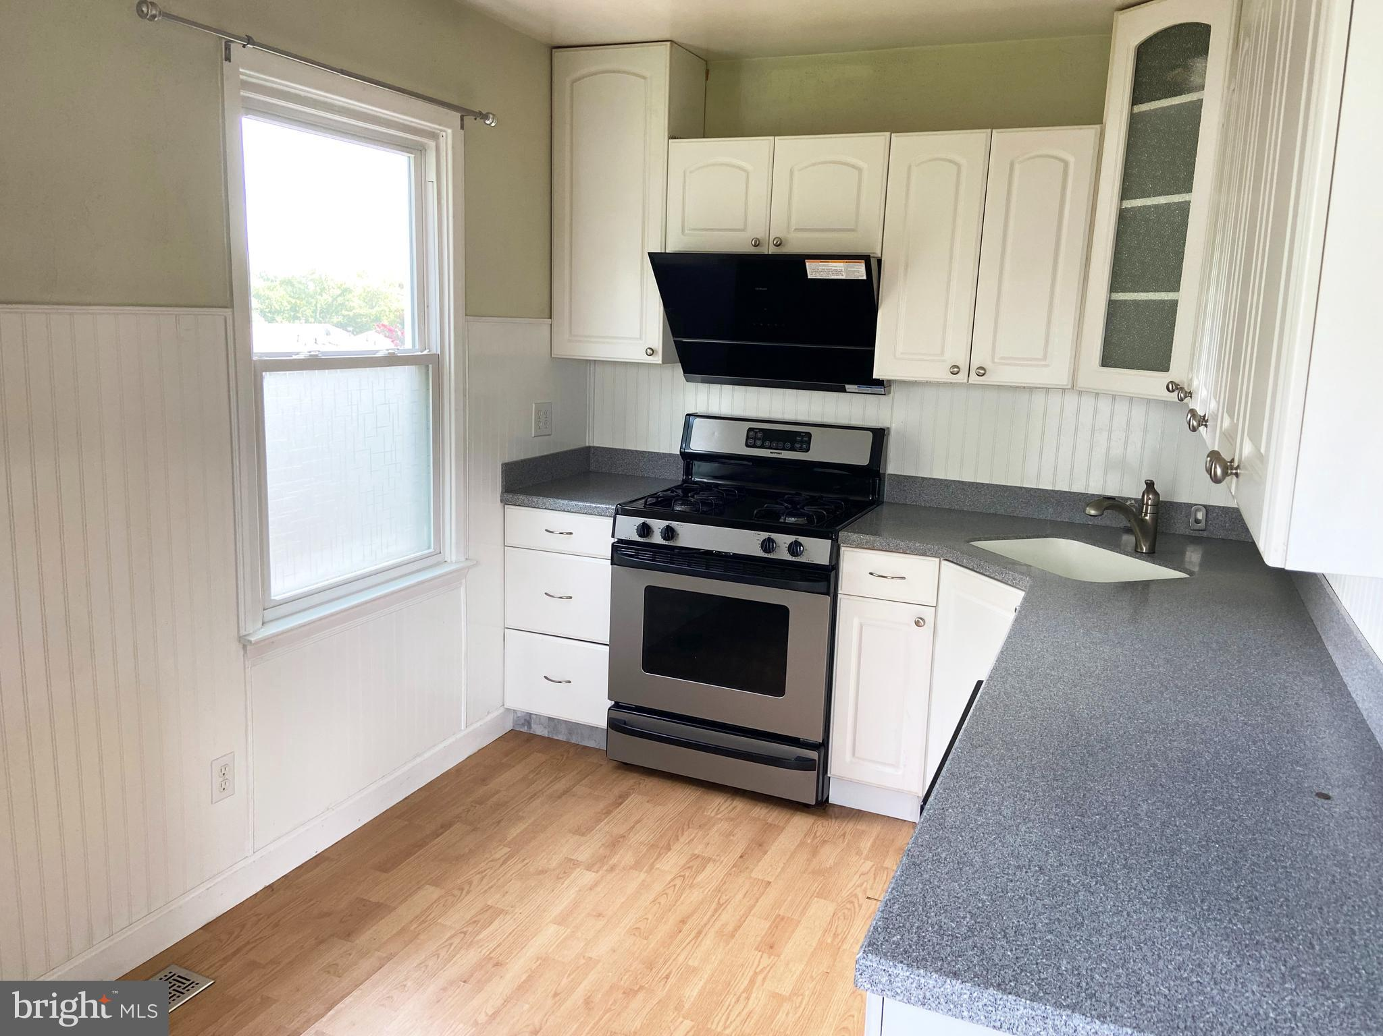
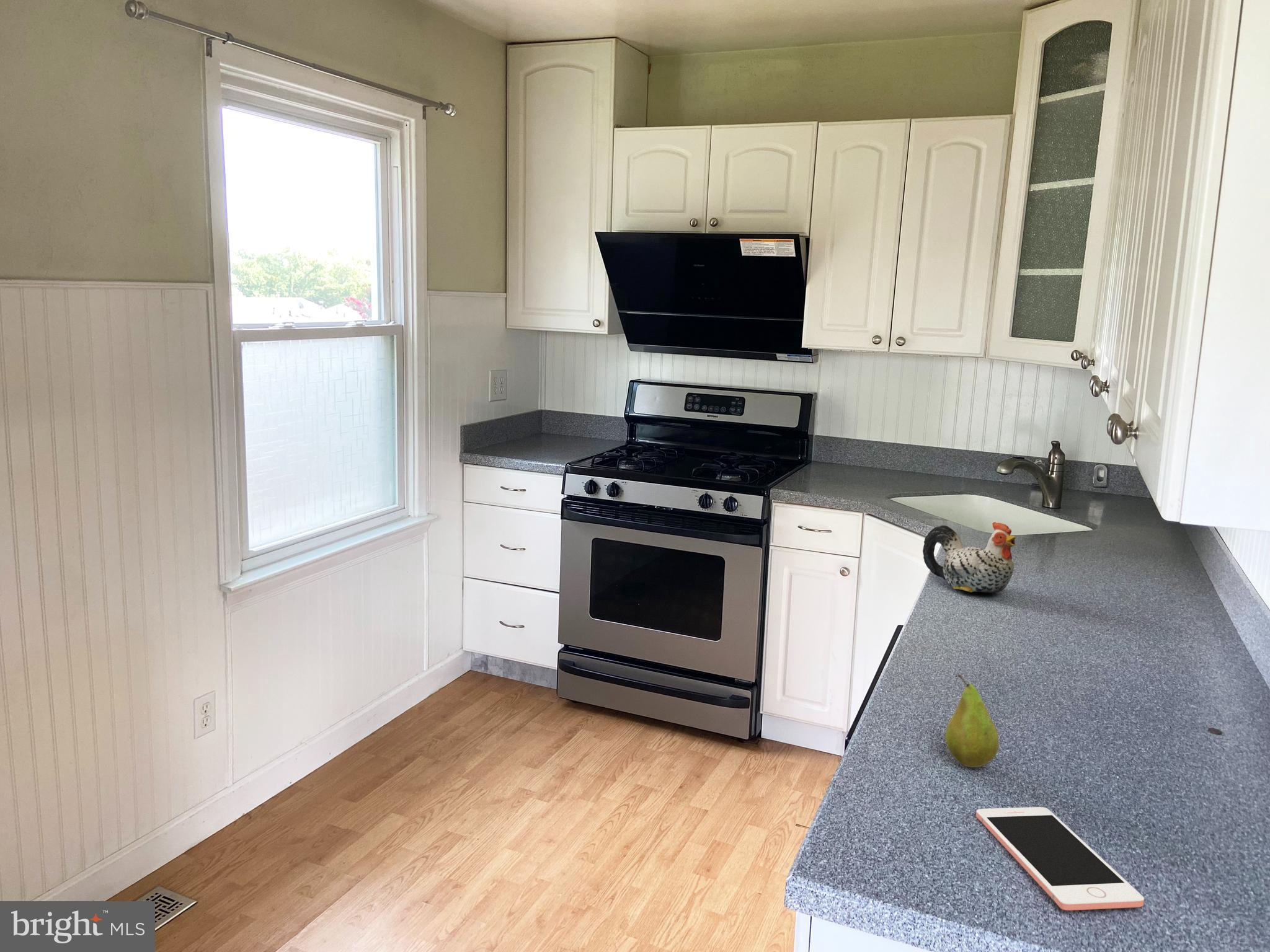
+ chicken figurine [922,521,1016,594]
+ cell phone [975,806,1145,911]
+ fruit [944,673,1000,768]
